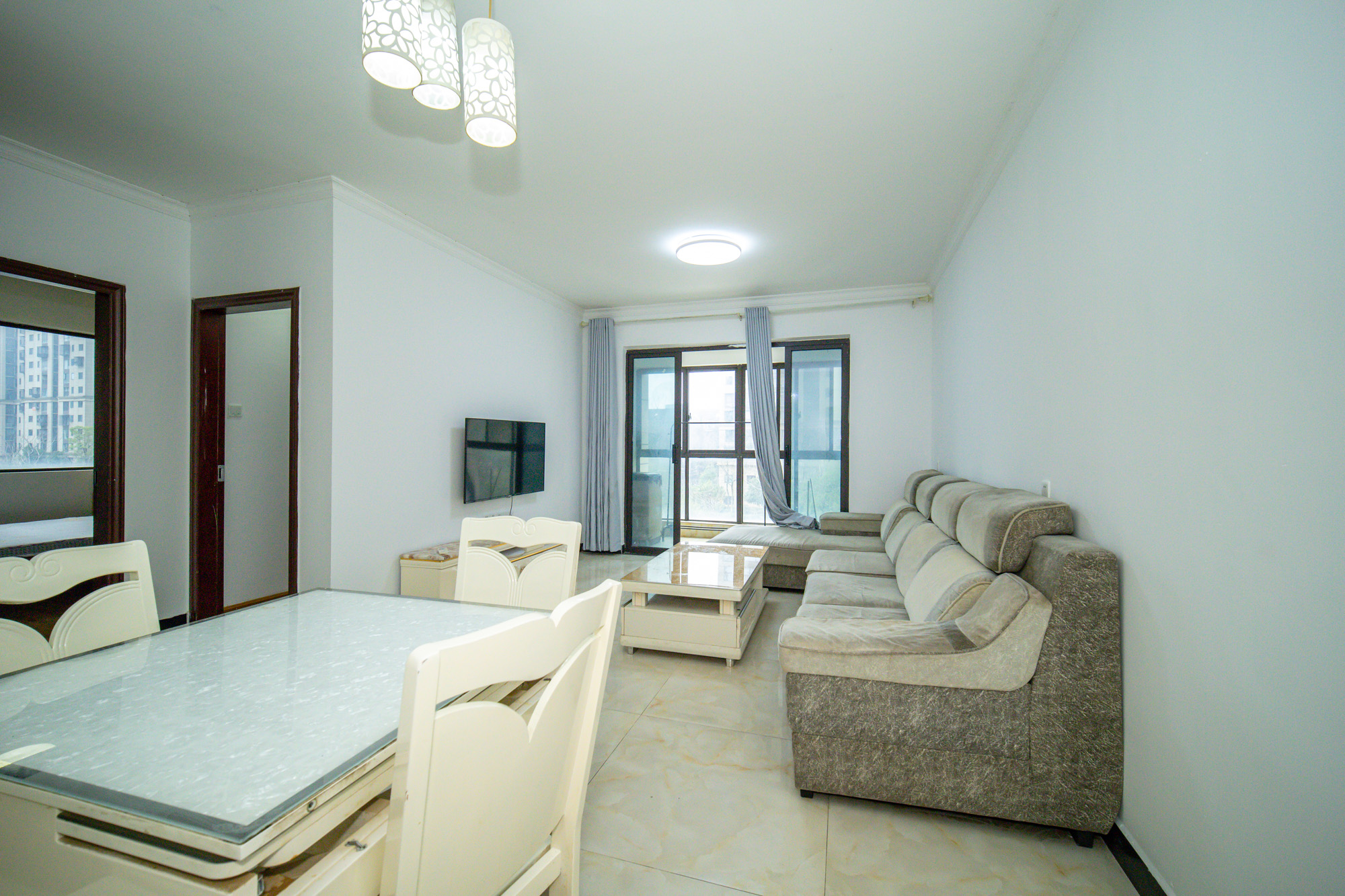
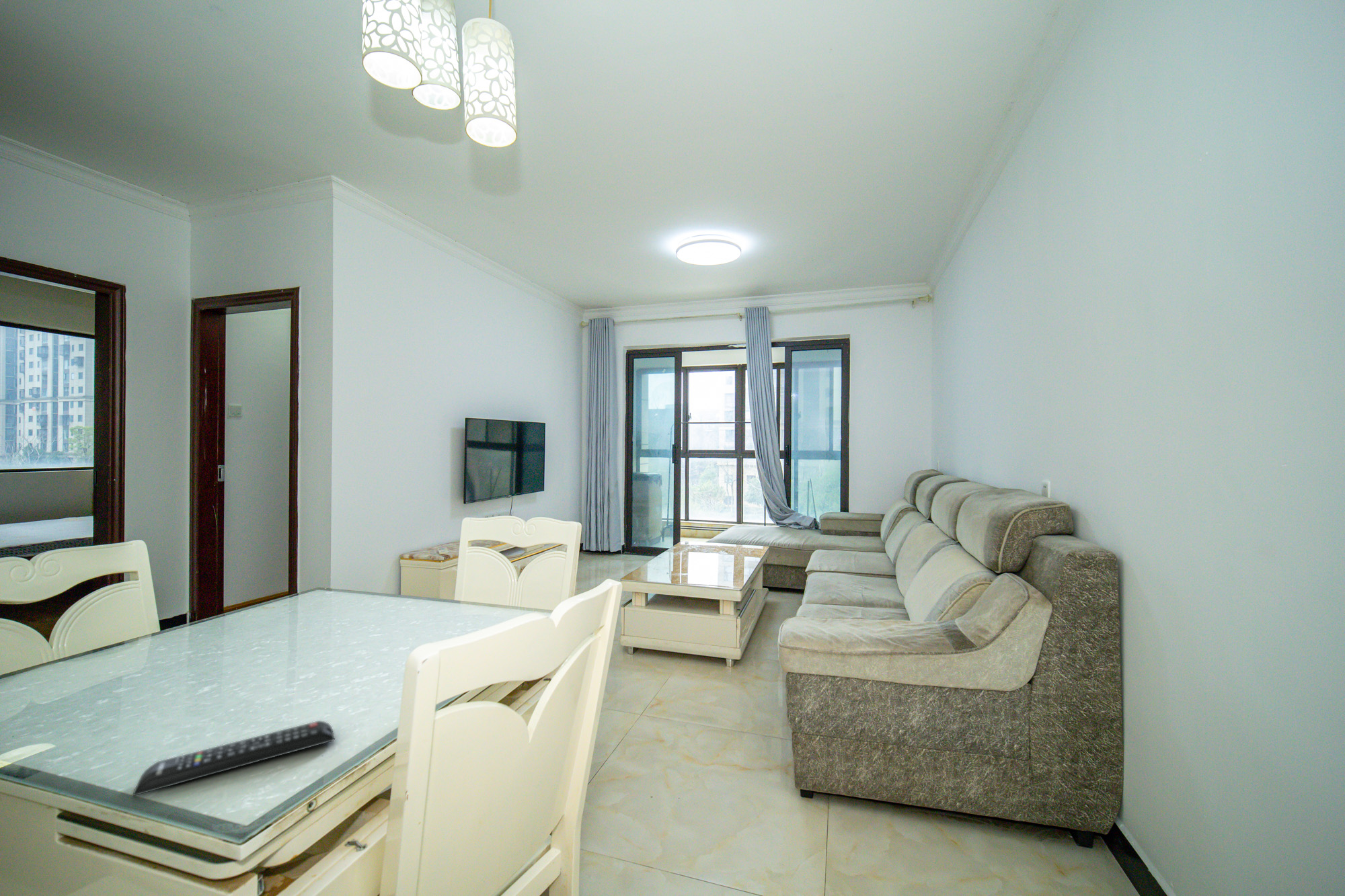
+ remote control [132,720,336,797]
